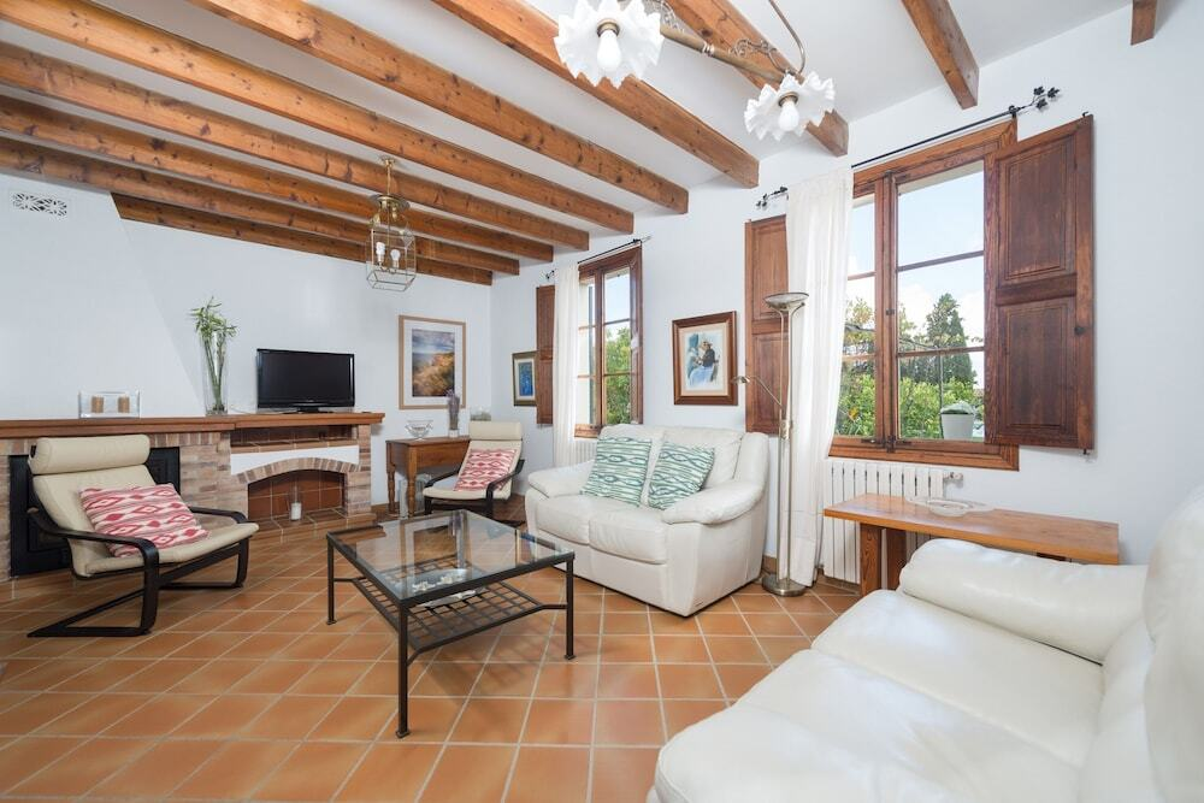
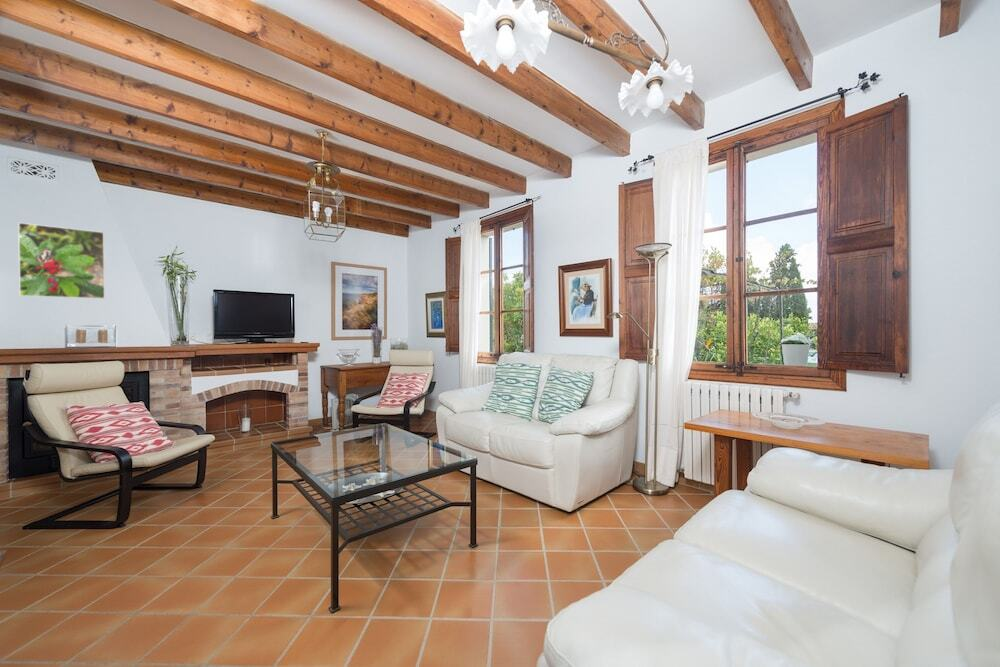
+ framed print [17,222,106,300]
